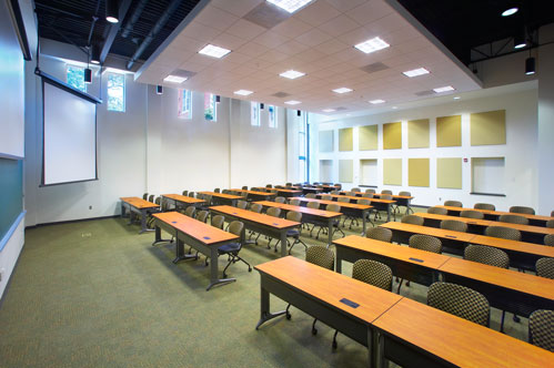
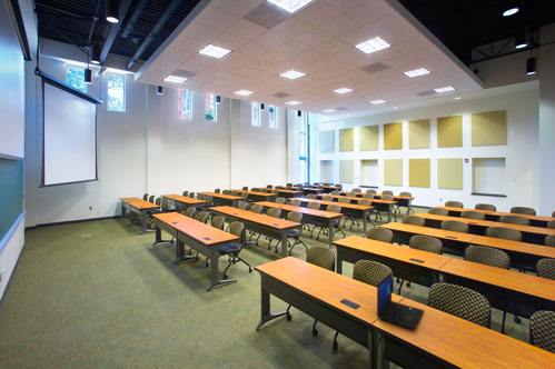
+ laptop [376,271,425,330]
